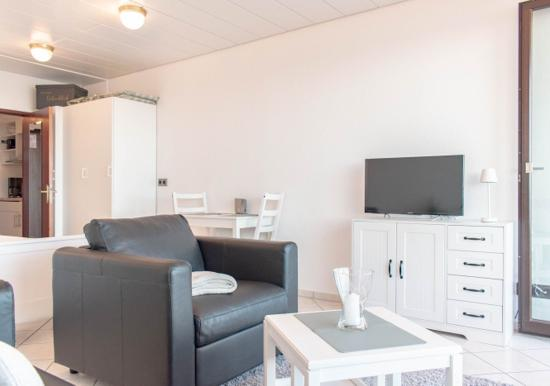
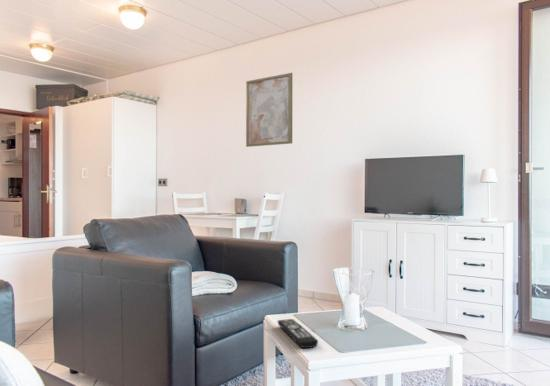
+ wall art [245,72,293,148]
+ remote control [277,318,319,349]
